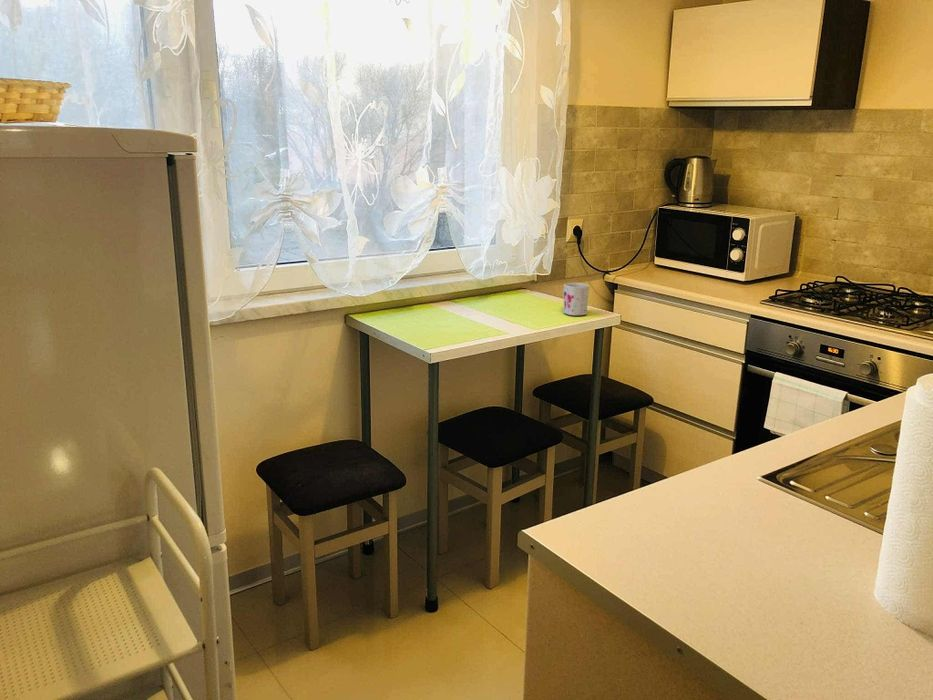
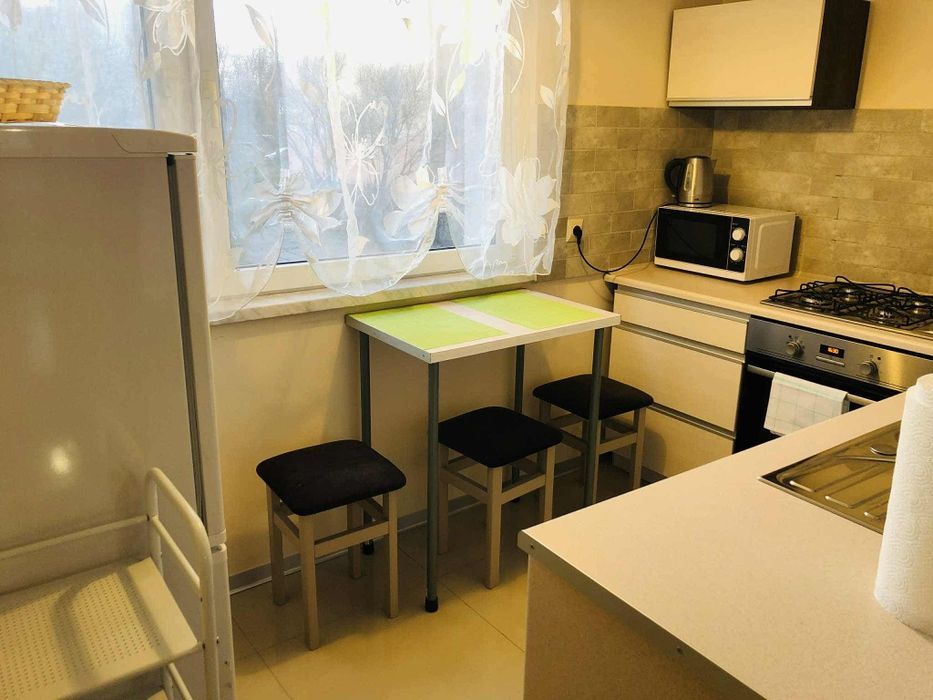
- mug [562,282,590,316]
